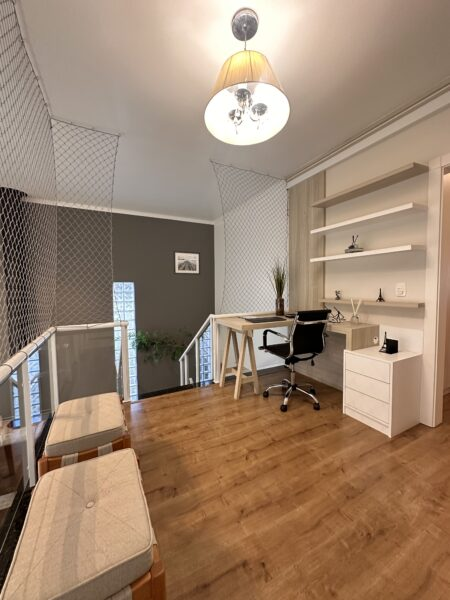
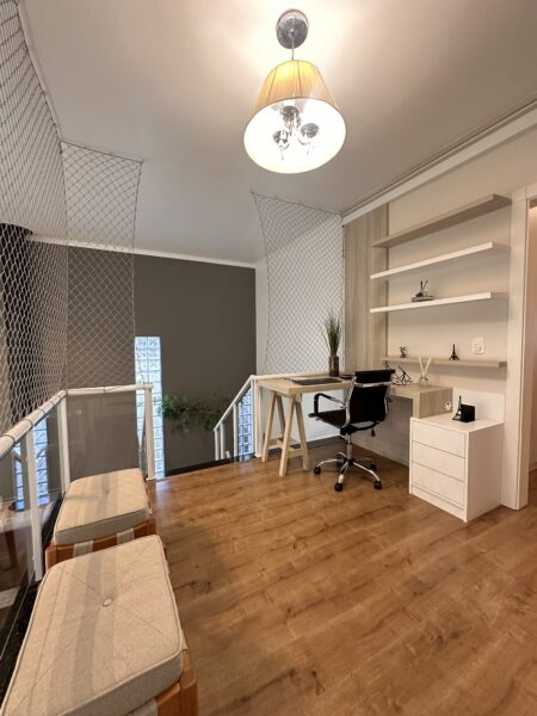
- wall art [173,250,201,276]
